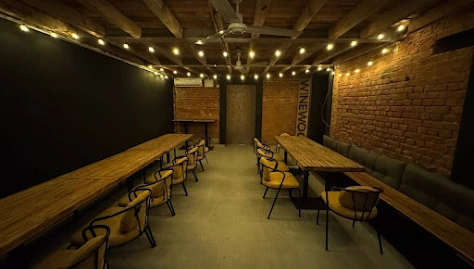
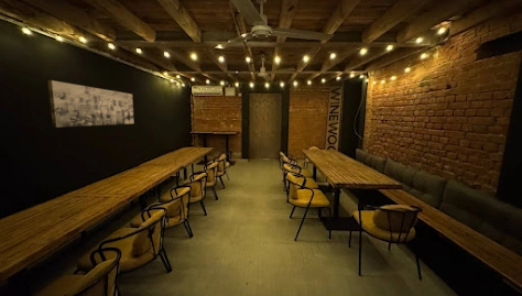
+ wall art [47,79,135,129]
